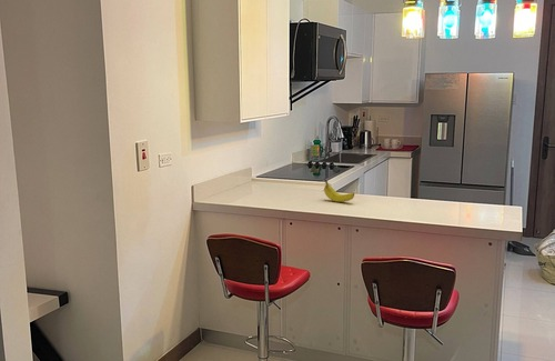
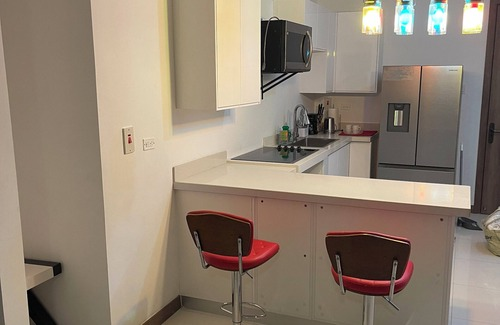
- fruit [323,179,355,202]
